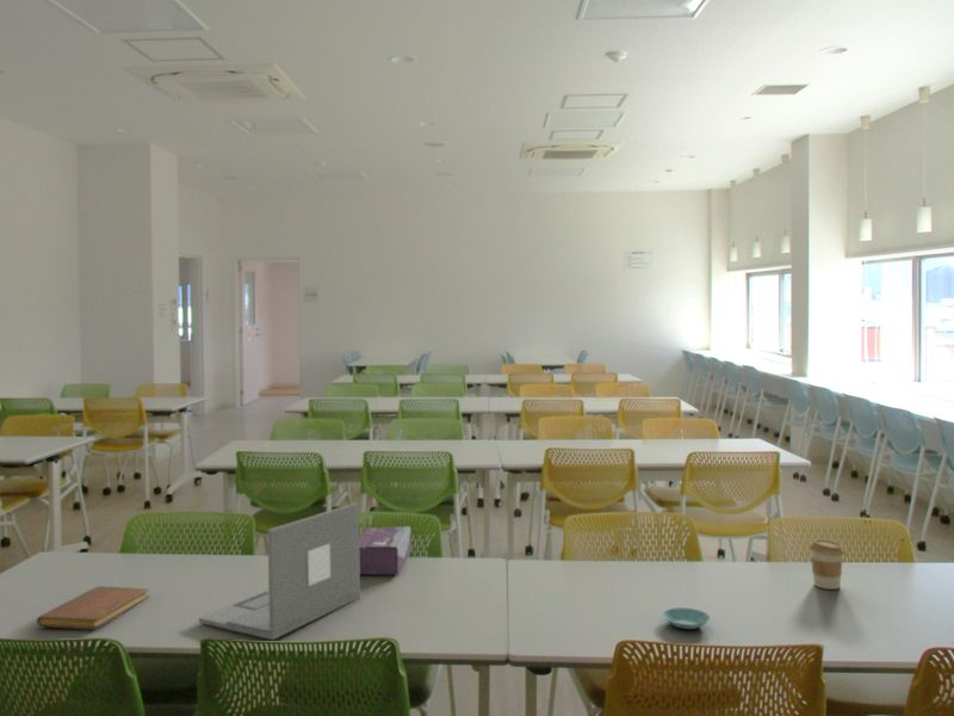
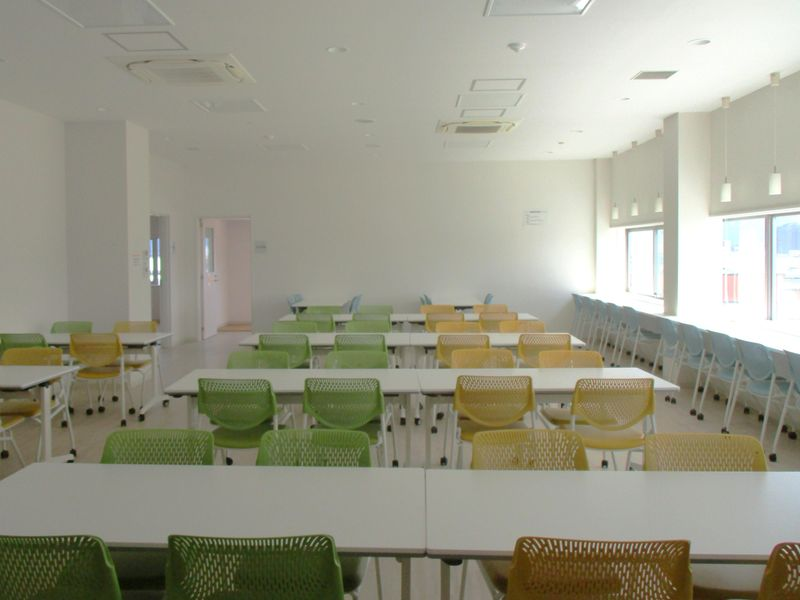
- saucer [662,606,711,630]
- laptop [198,501,361,641]
- notebook [36,585,150,630]
- coffee cup [809,538,845,591]
- tissue box [359,525,413,575]
